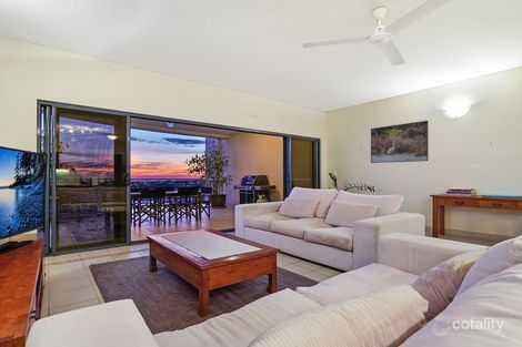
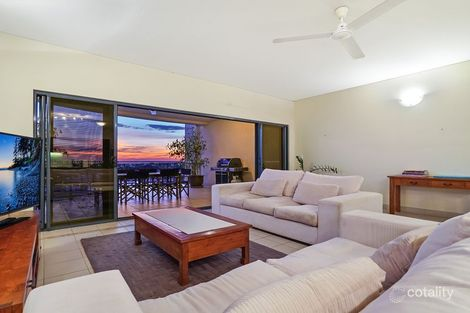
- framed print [370,120,429,164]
